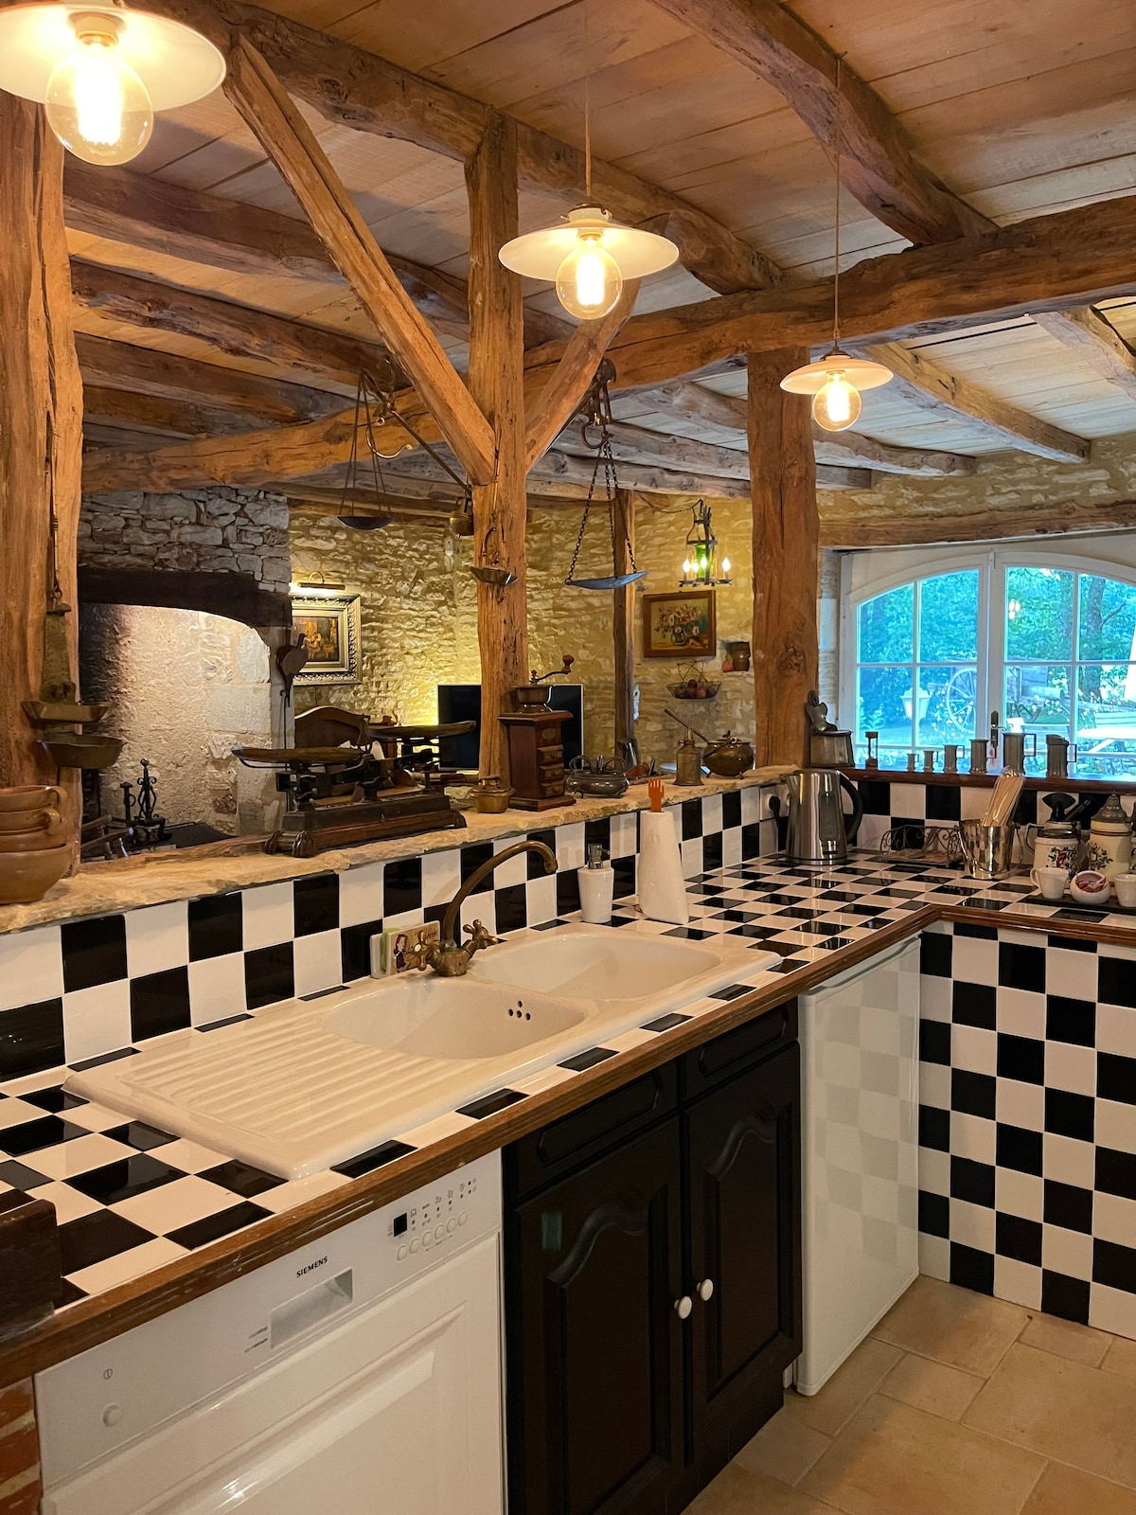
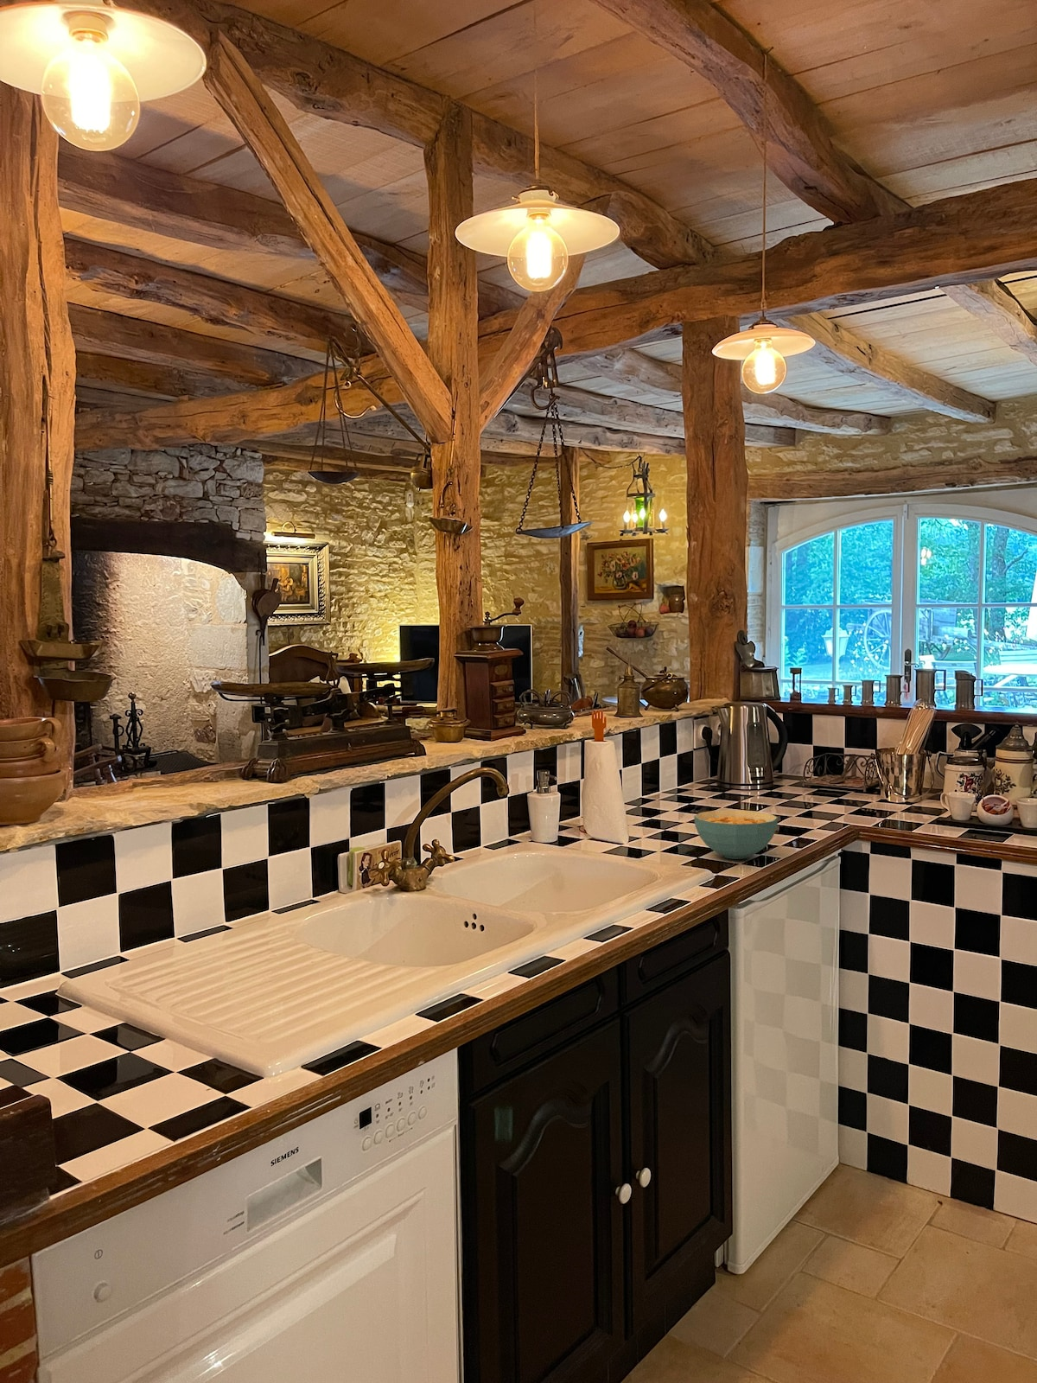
+ cereal bowl [693,809,779,860]
